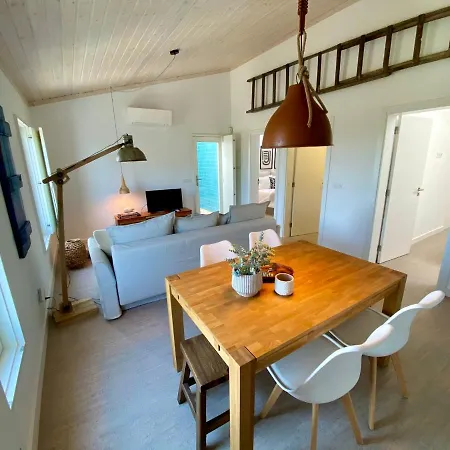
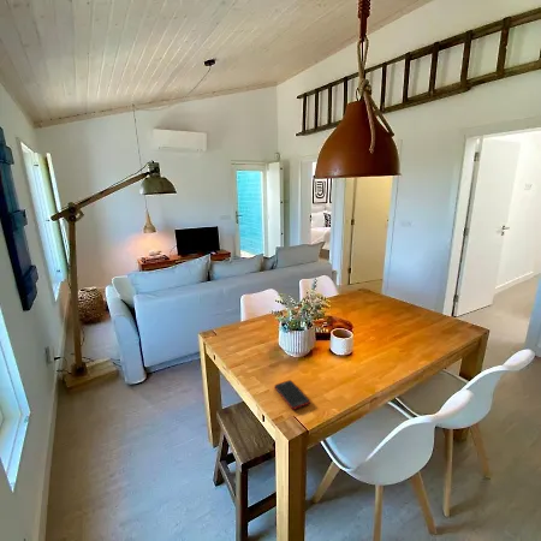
+ cell phone [273,379,311,411]
